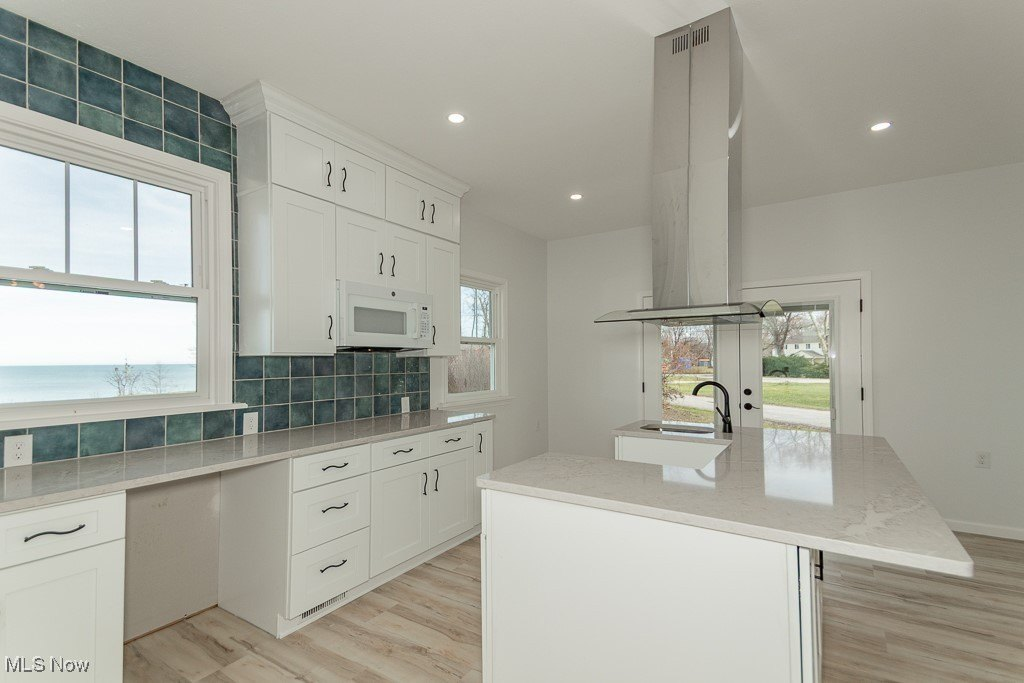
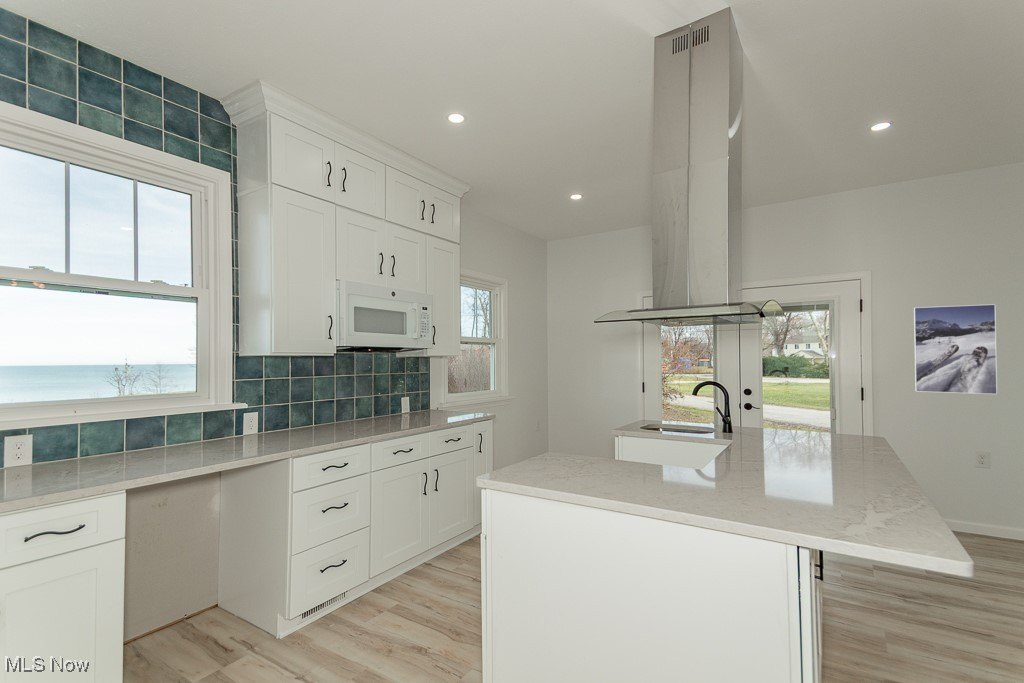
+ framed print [913,303,998,395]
